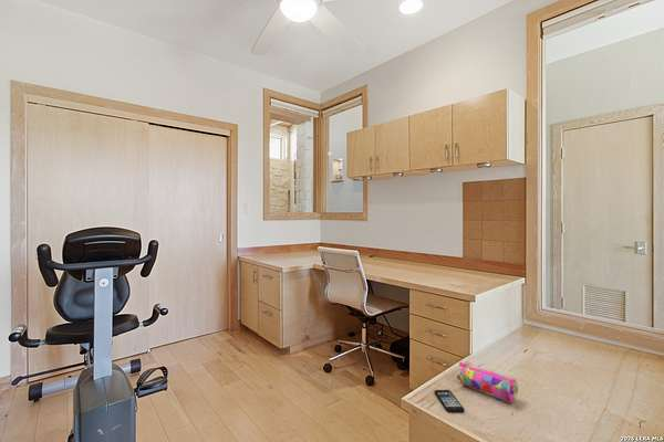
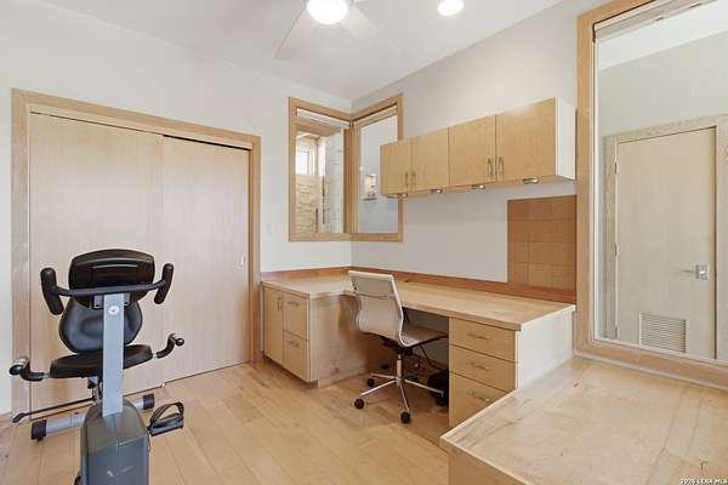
- smartphone [434,389,466,413]
- pencil case [456,360,519,403]
